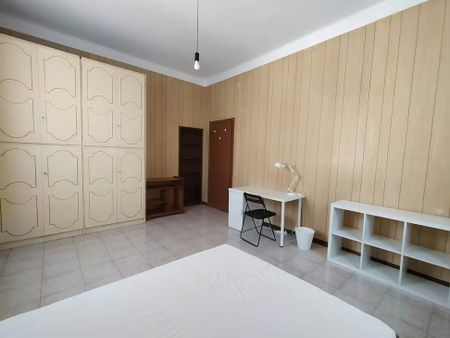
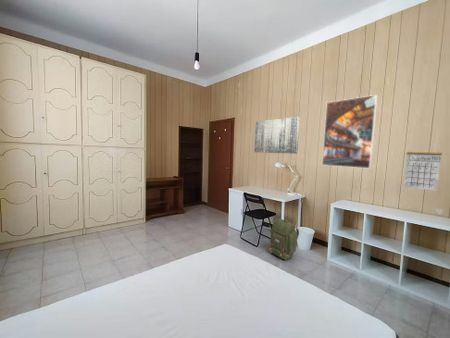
+ backpack [268,218,300,261]
+ wall art [253,116,301,155]
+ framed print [321,94,378,169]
+ calendar [403,150,443,192]
